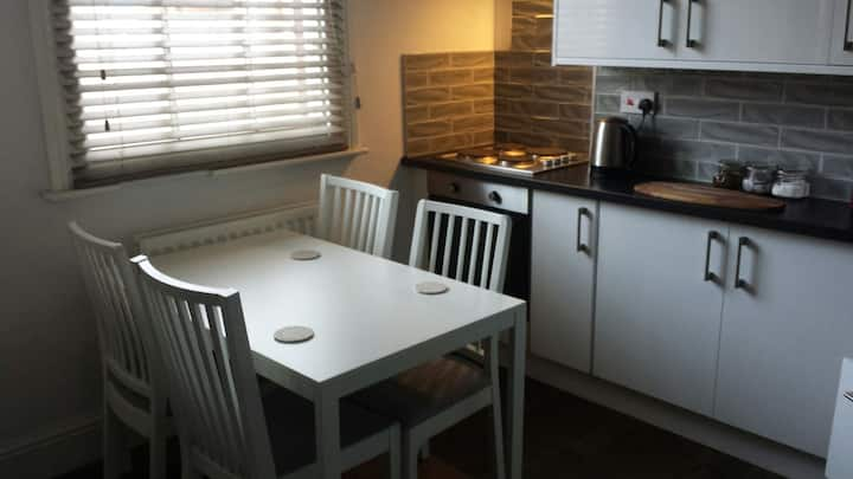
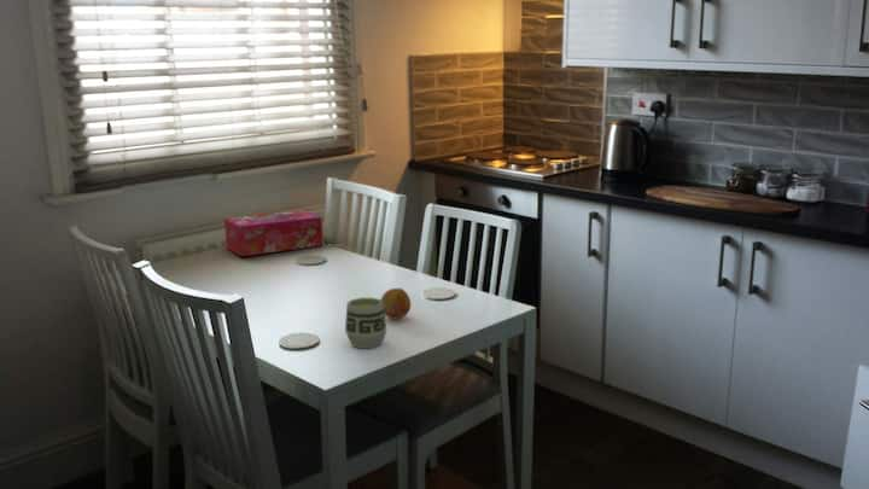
+ cup [344,297,387,349]
+ fruit [380,287,412,320]
+ tissue box [223,209,323,257]
